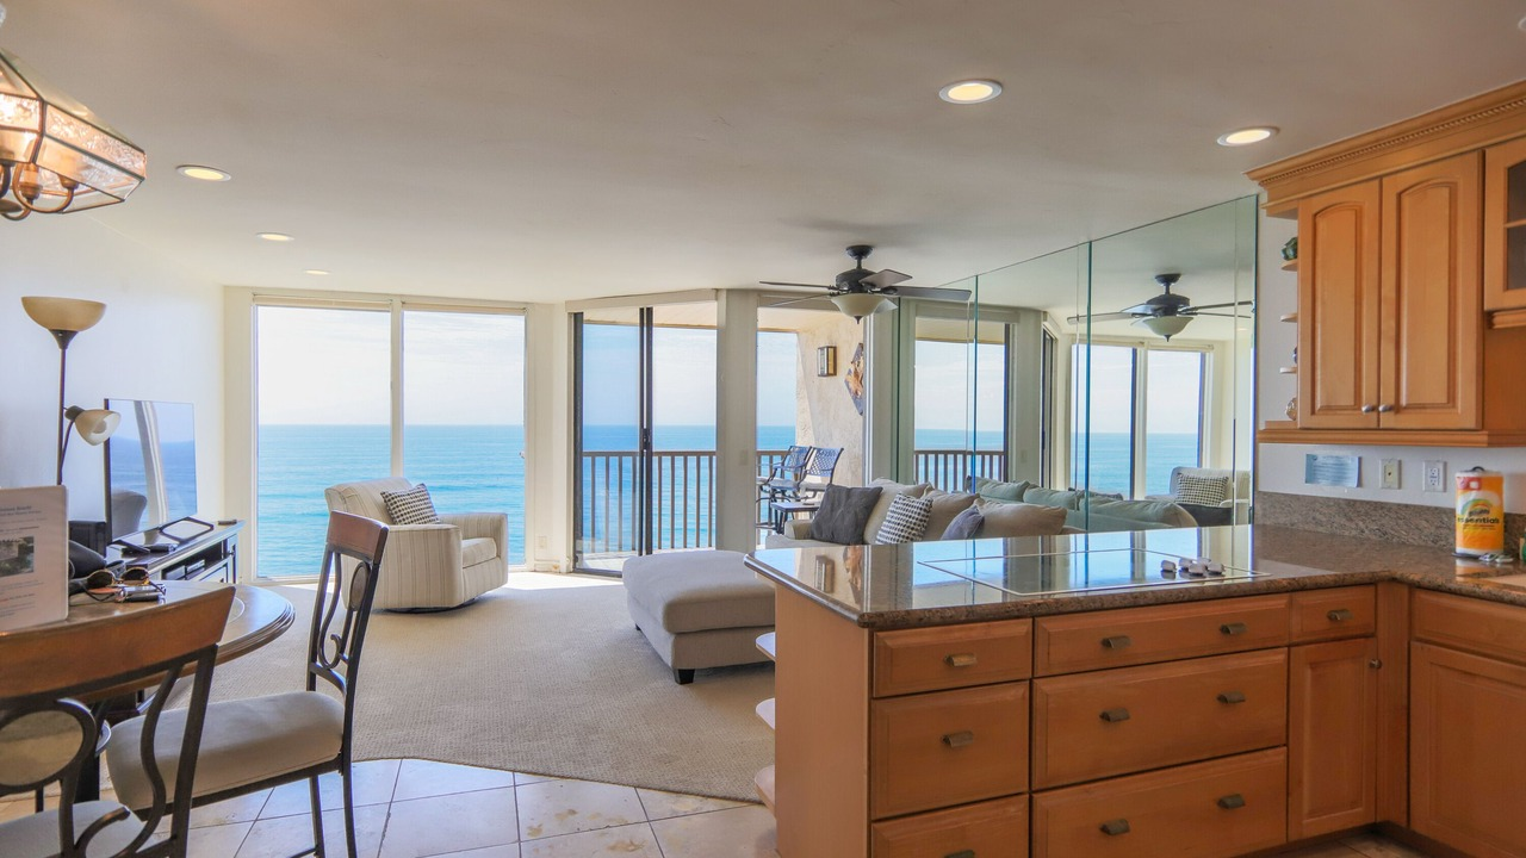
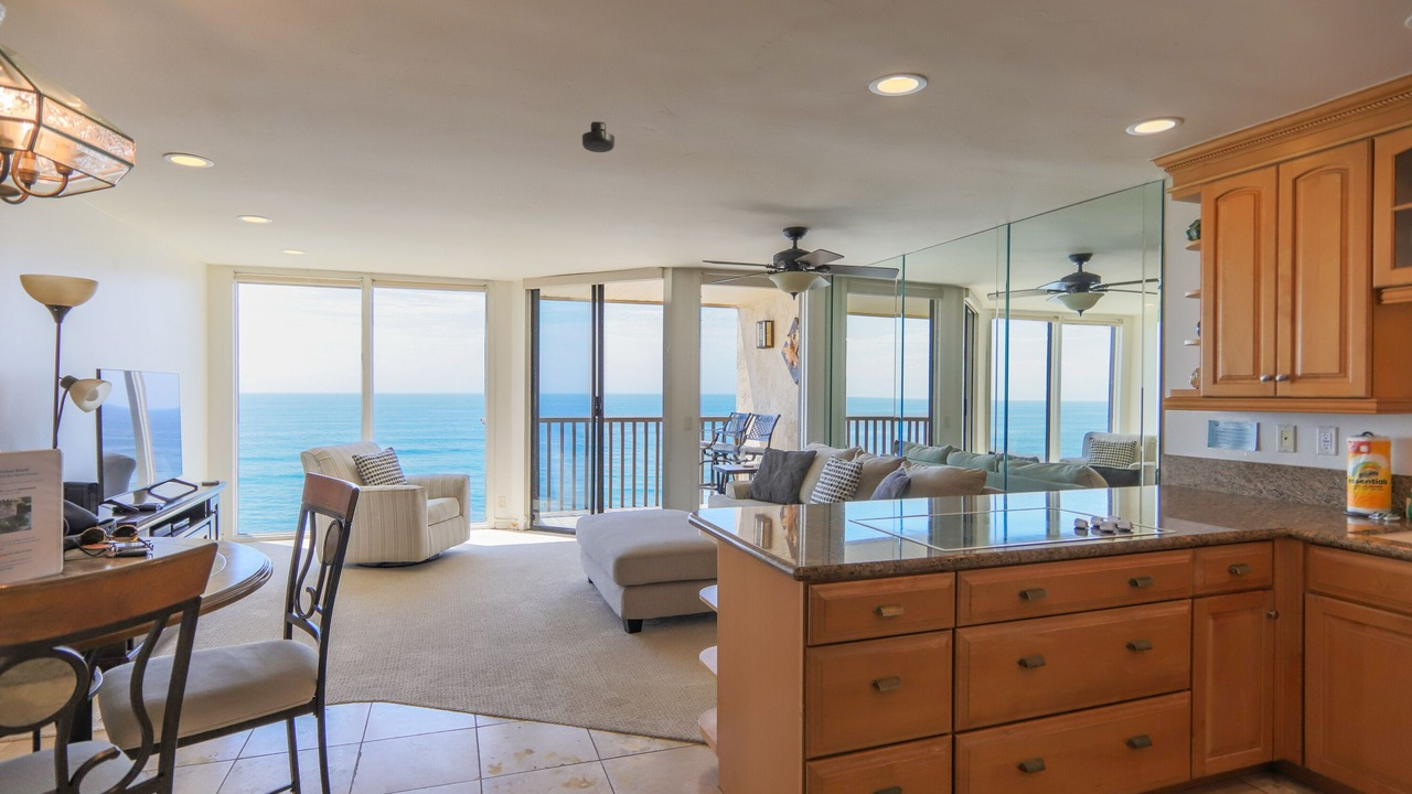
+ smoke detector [581,120,616,153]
